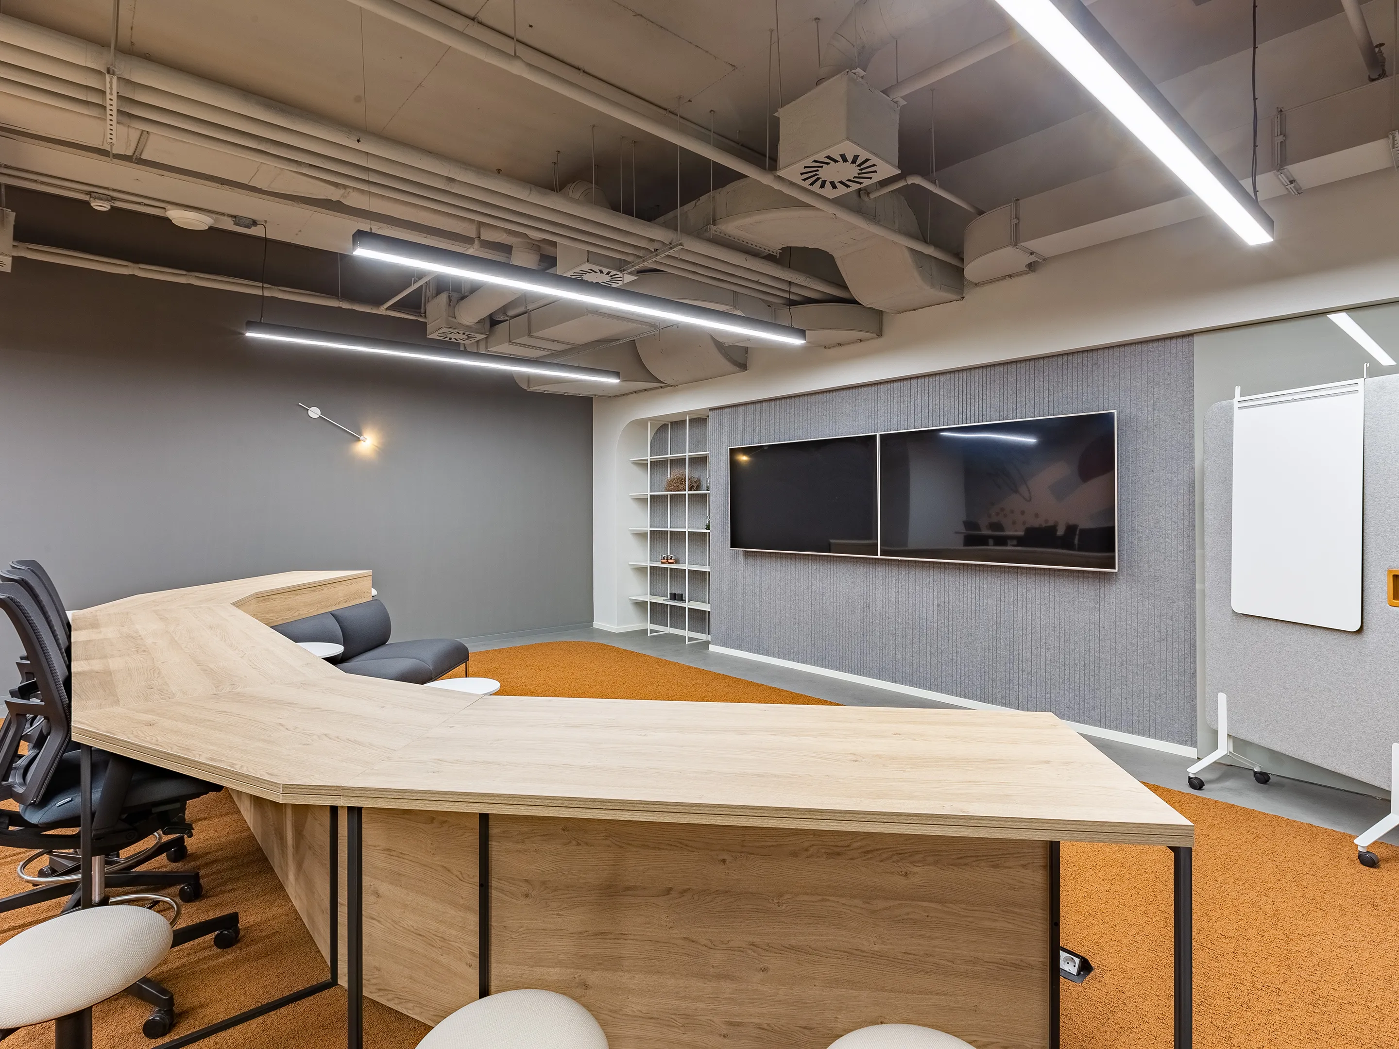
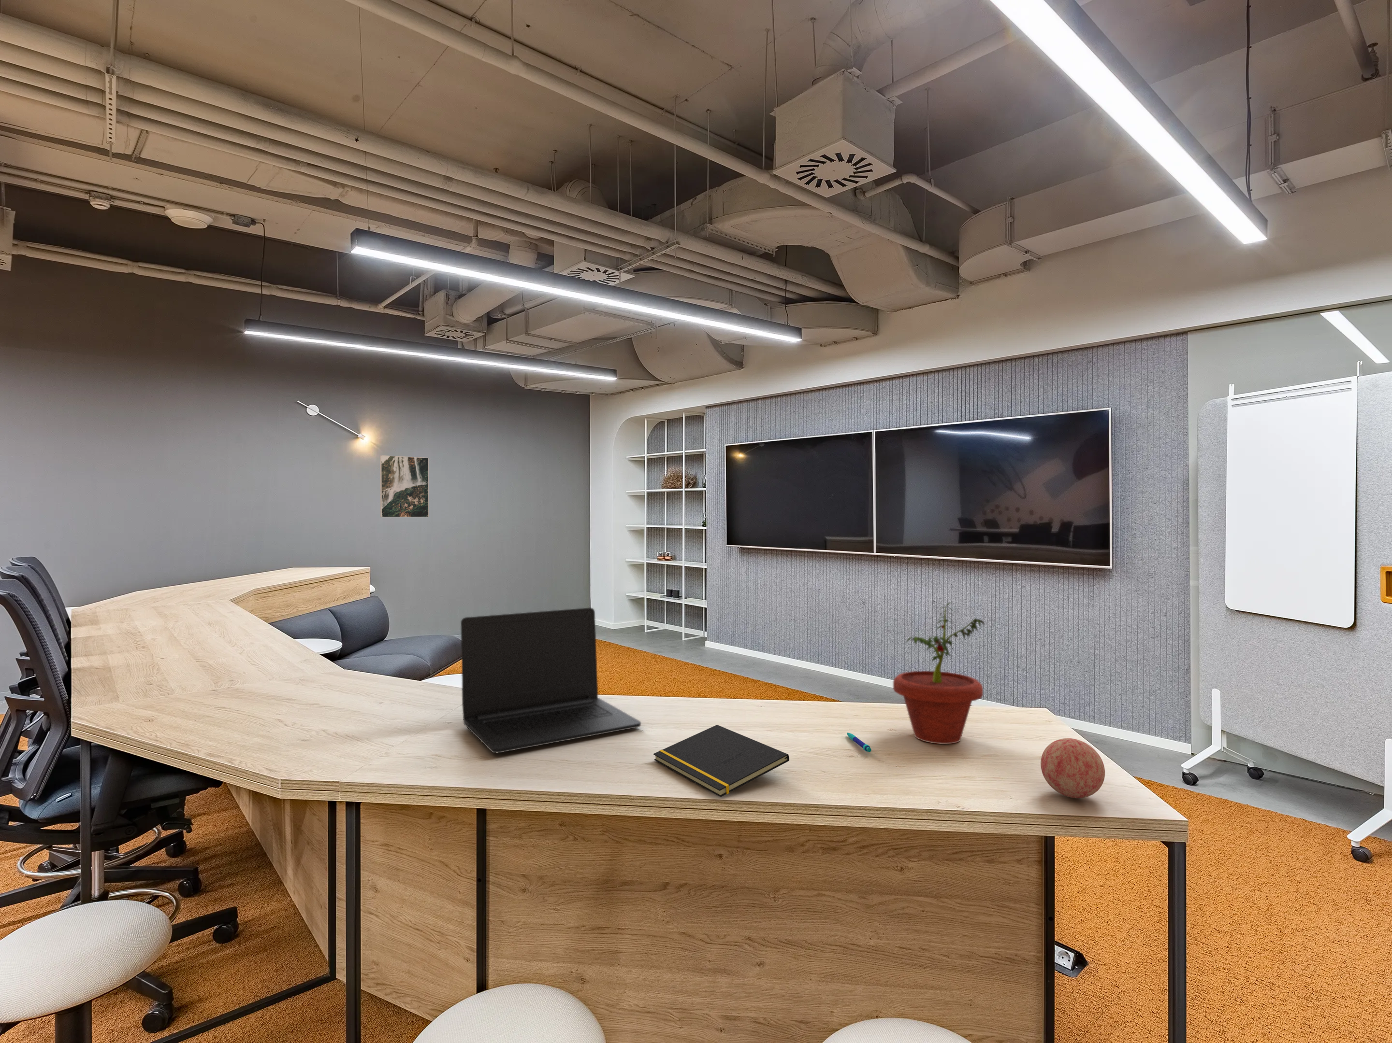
+ pen [846,732,872,753]
+ laptop [460,607,641,754]
+ potted plant [892,601,985,745]
+ decorative ball [1040,737,1106,799]
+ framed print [380,455,430,517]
+ notepad [653,724,790,798]
